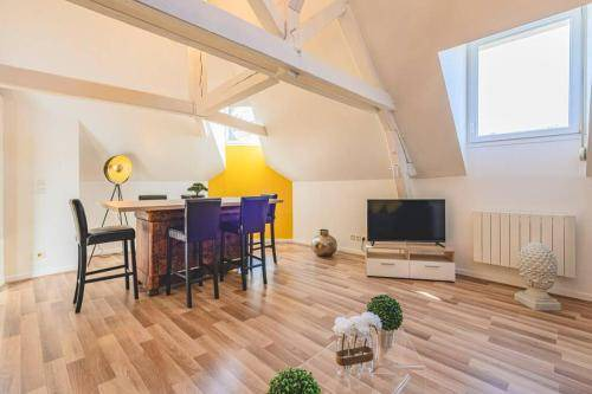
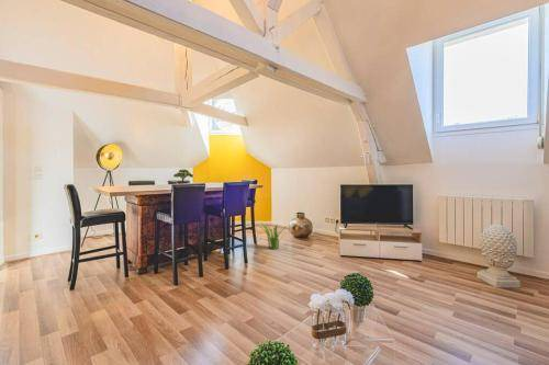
+ decorative plant [259,221,290,251]
